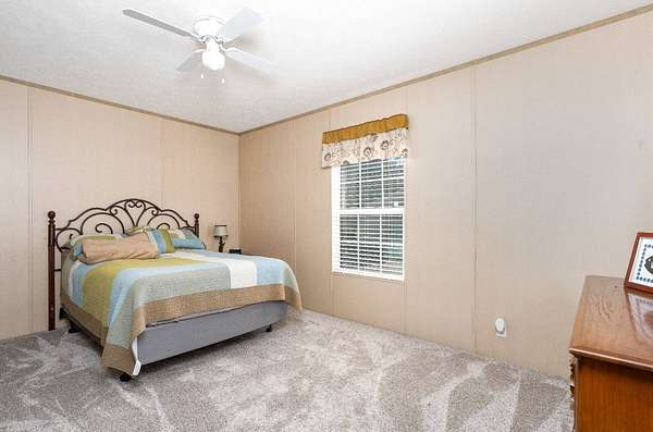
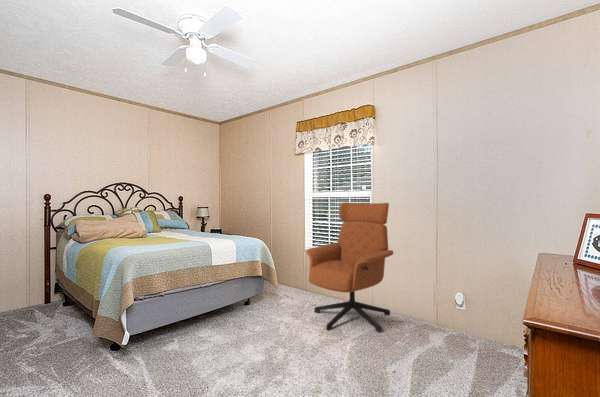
+ armchair [306,201,394,334]
